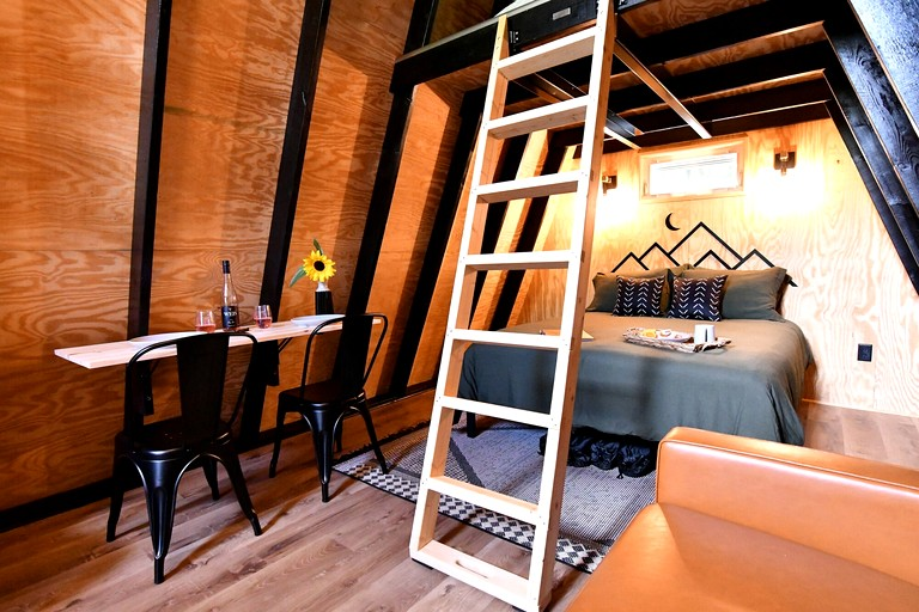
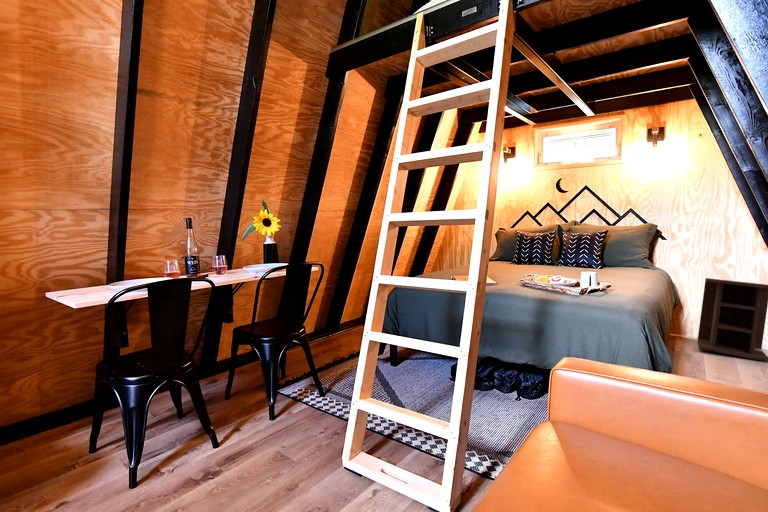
+ nightstand [696,277,768,363]
